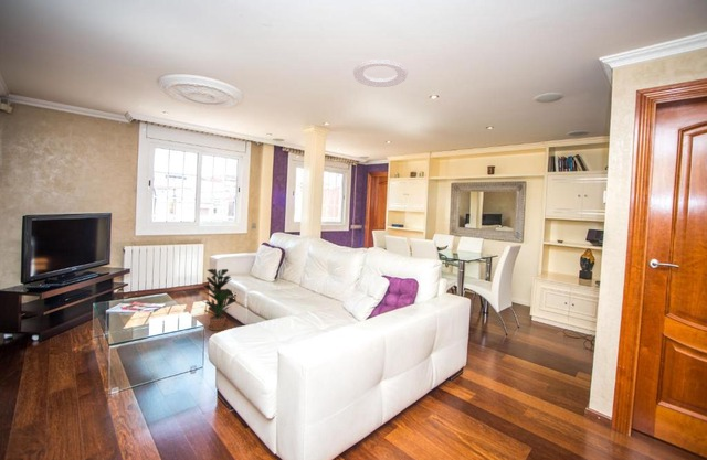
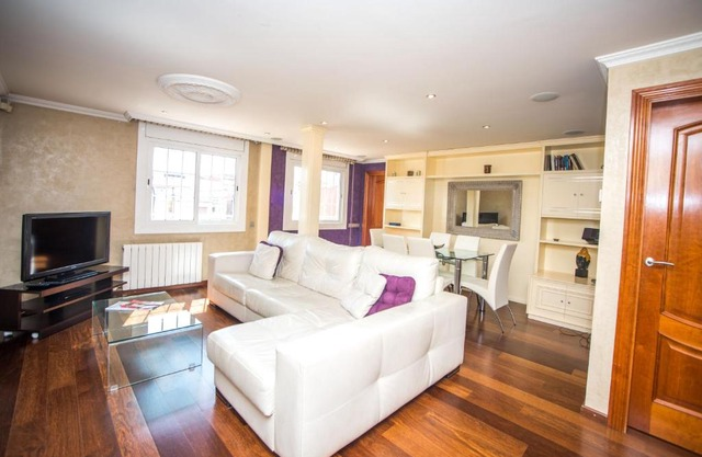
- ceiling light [352,58,409,88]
- potted plant [200,268,238,331]
